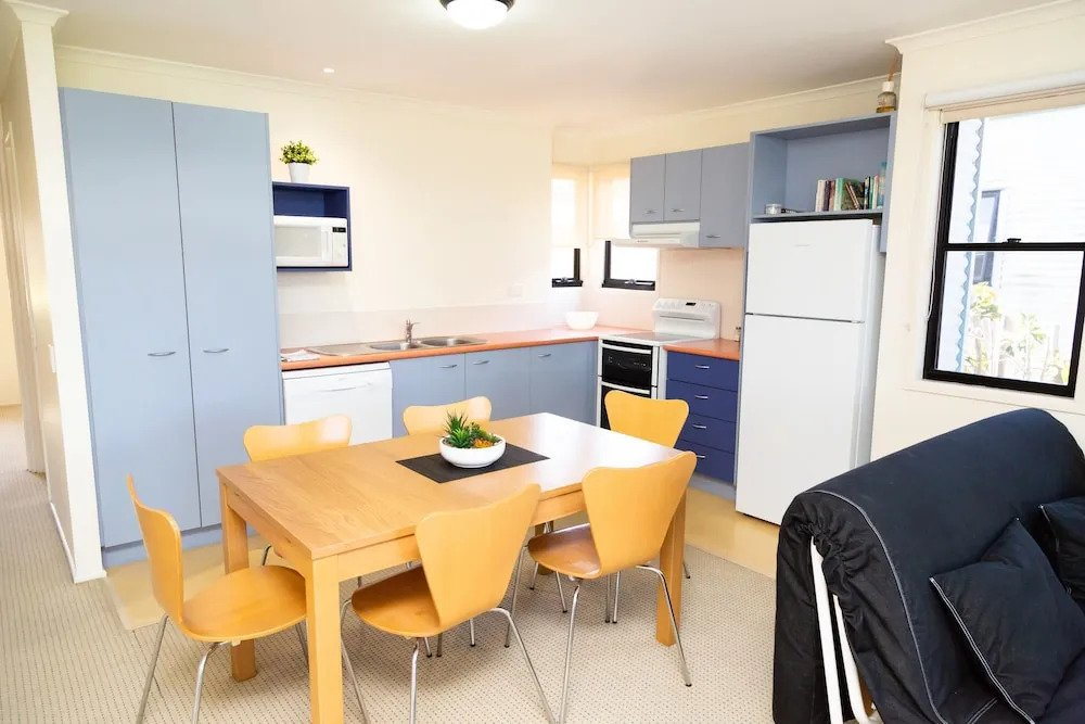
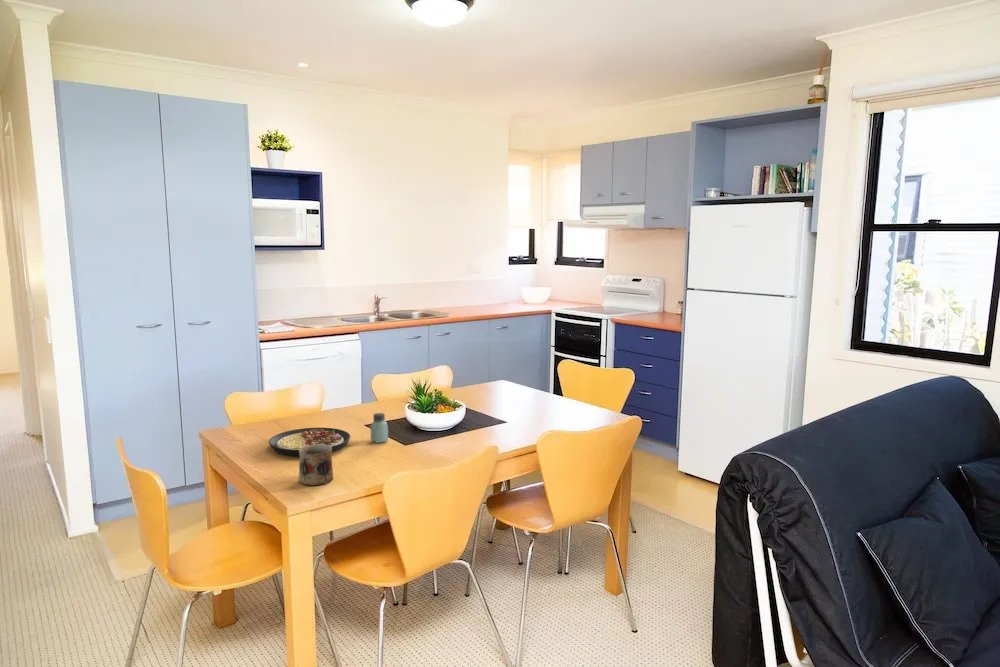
+ mug [298,444,334,486]
+ plate [268,427,351,457]
+ saltshaker [370,412,389,444]
